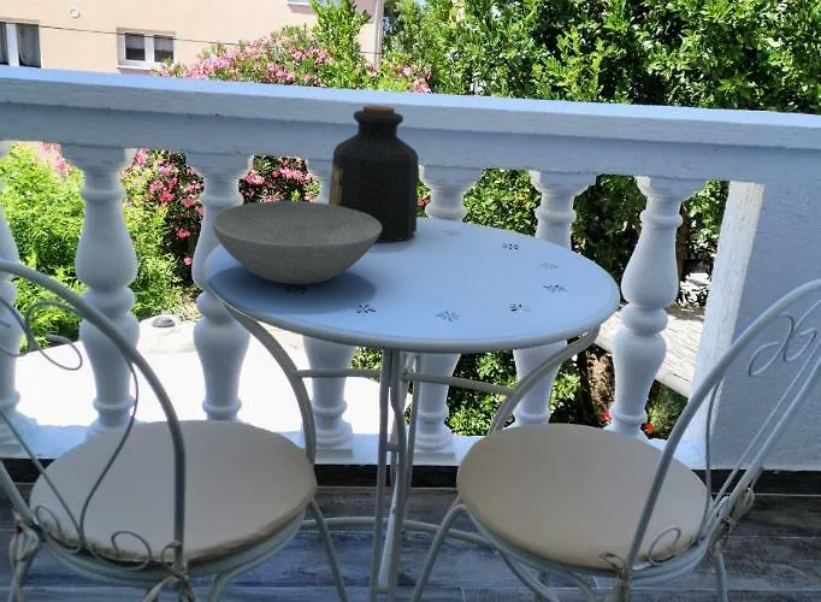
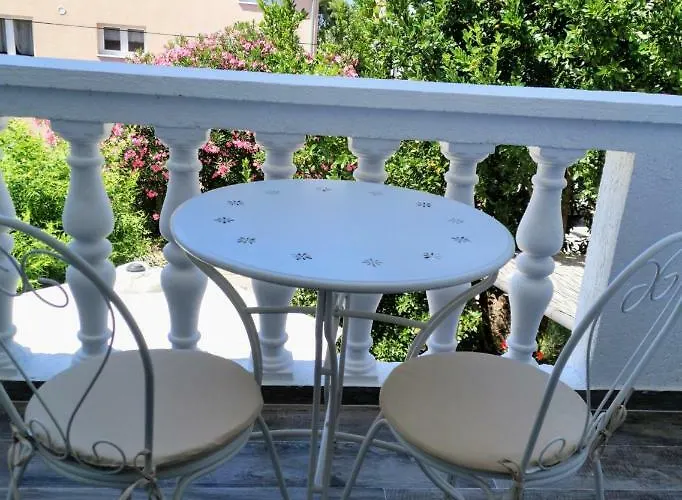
- bottle [327,105,420,243]
- bowl [212,200,382,285]
